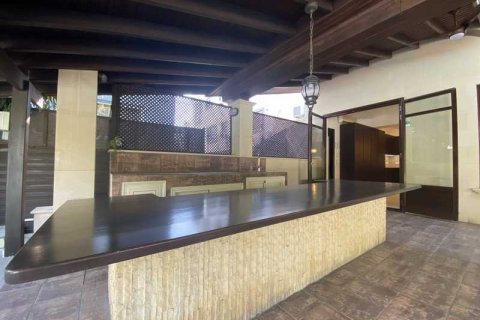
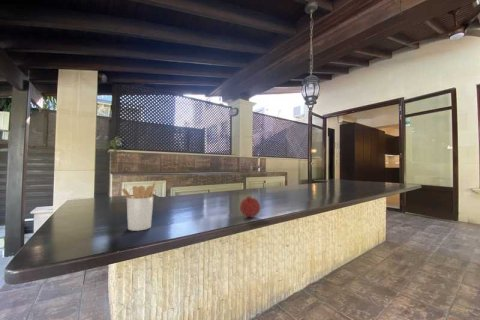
+ utensil holder [120,181,157,232]
+ fruit [239,195,261,218]
